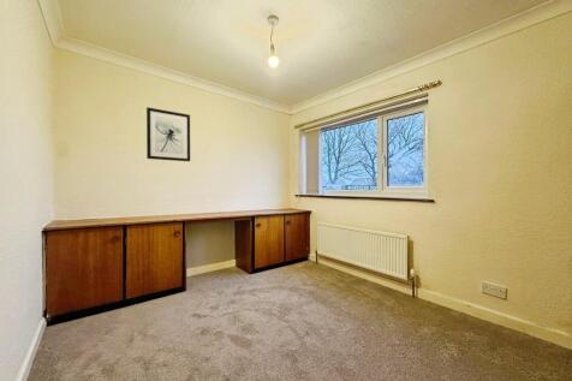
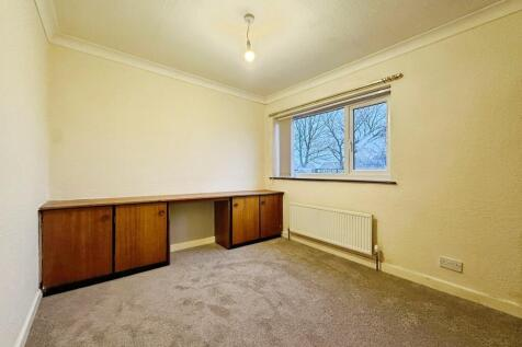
- wall art [145,106,191,162]
